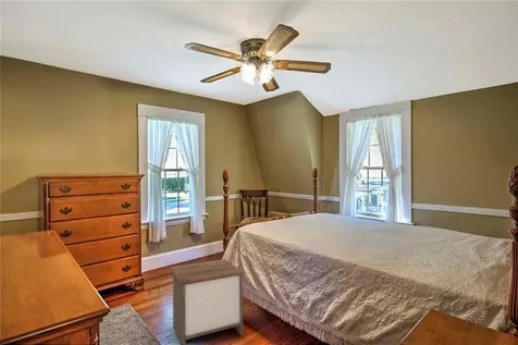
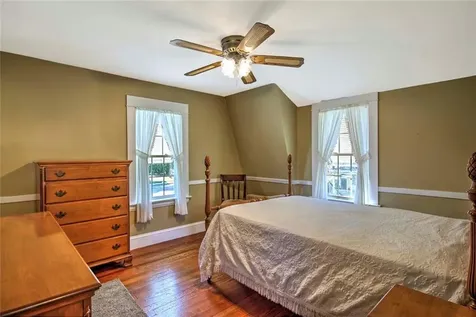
- nightstand [170,258,245,345]
